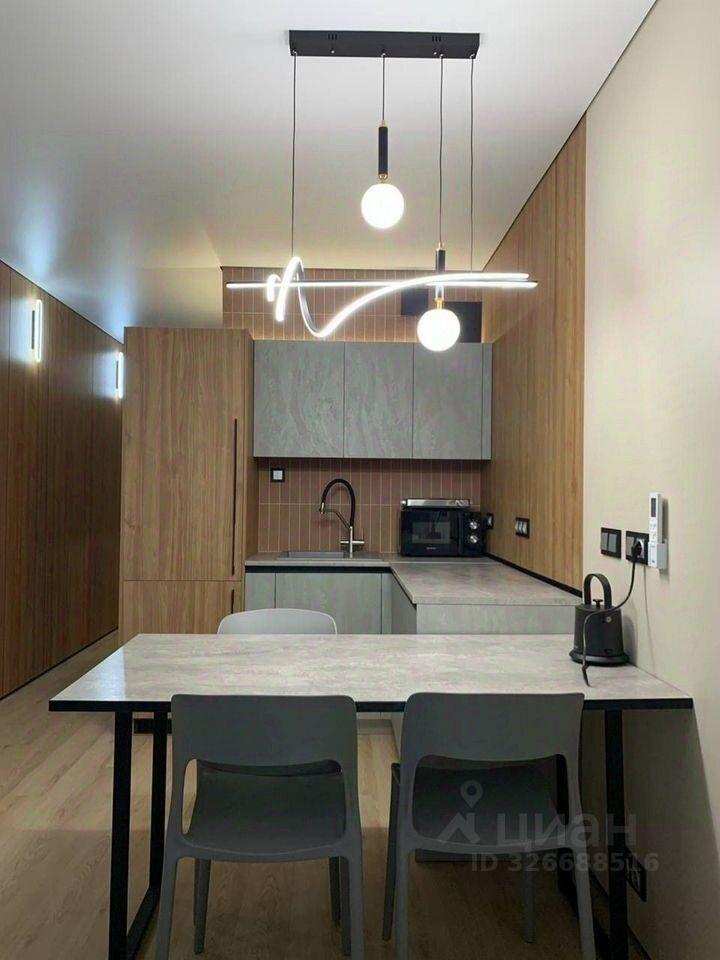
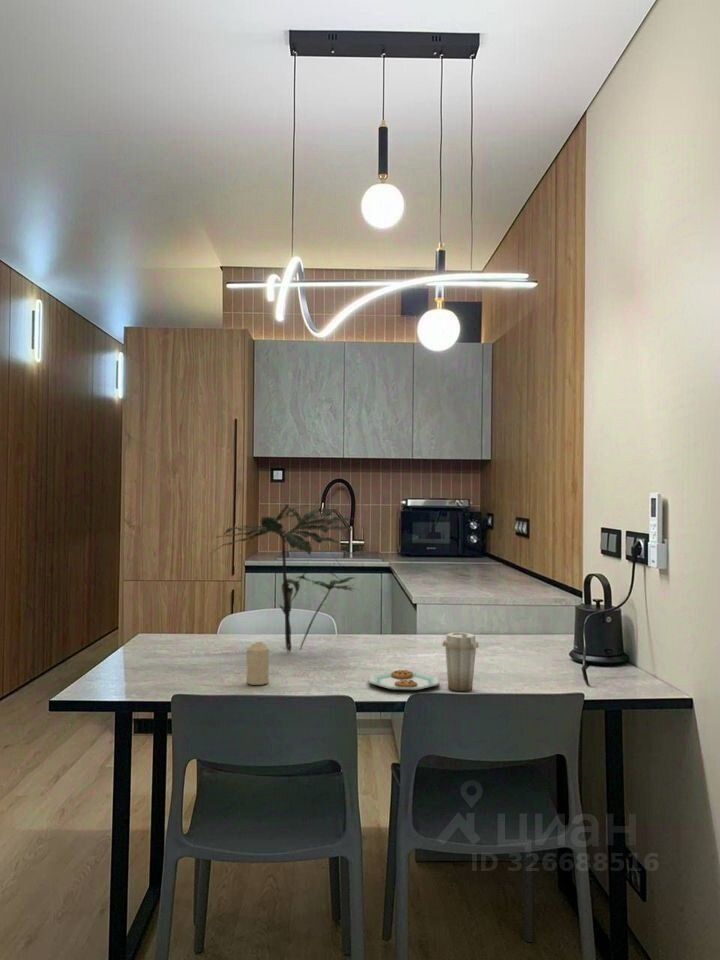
+ plate [368,632,480,692]
+ candle [246,641,270,686]
+ plant [209,503,360,653]
